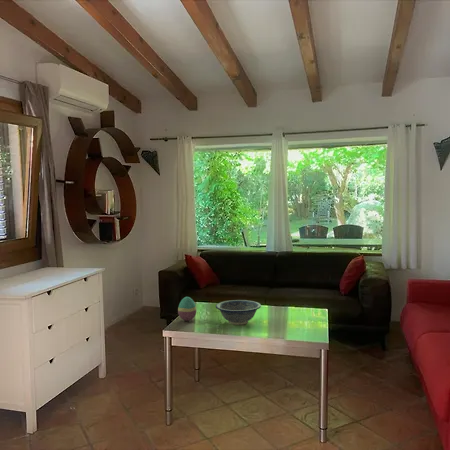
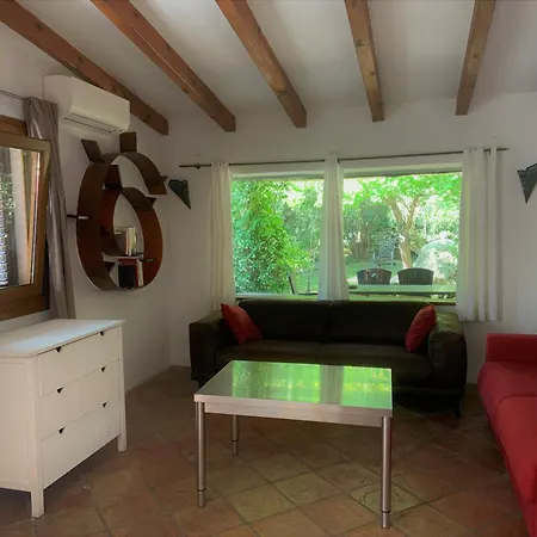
- decorative egg [177,296,197,322]
- decorative bowl [215,299,262,326]
